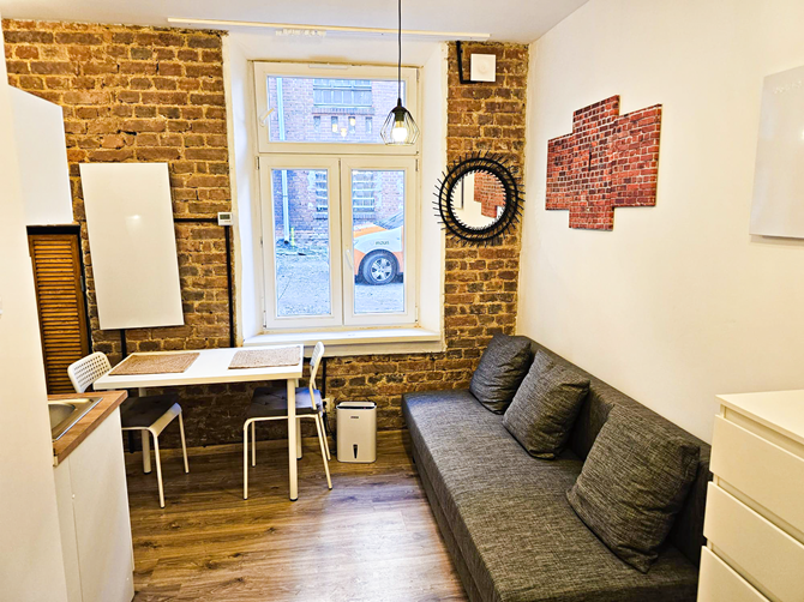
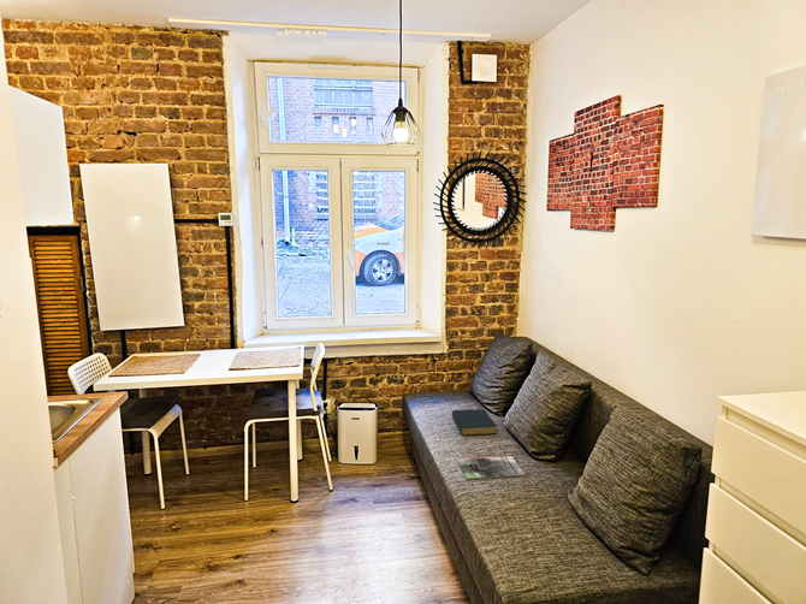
+ hardback book [451,408,498,437]
+ magazine [456,455,526,480]
